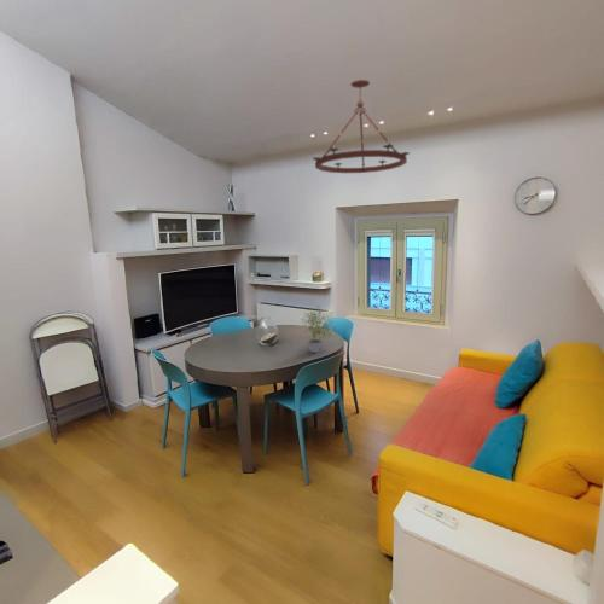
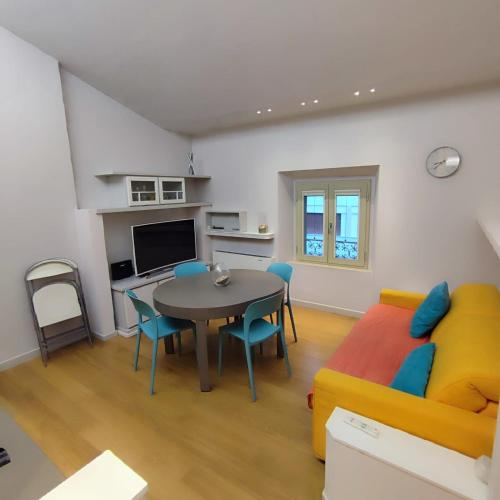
- potted plant [300,306,337,354]
- chandelier [312,79,411,174]
